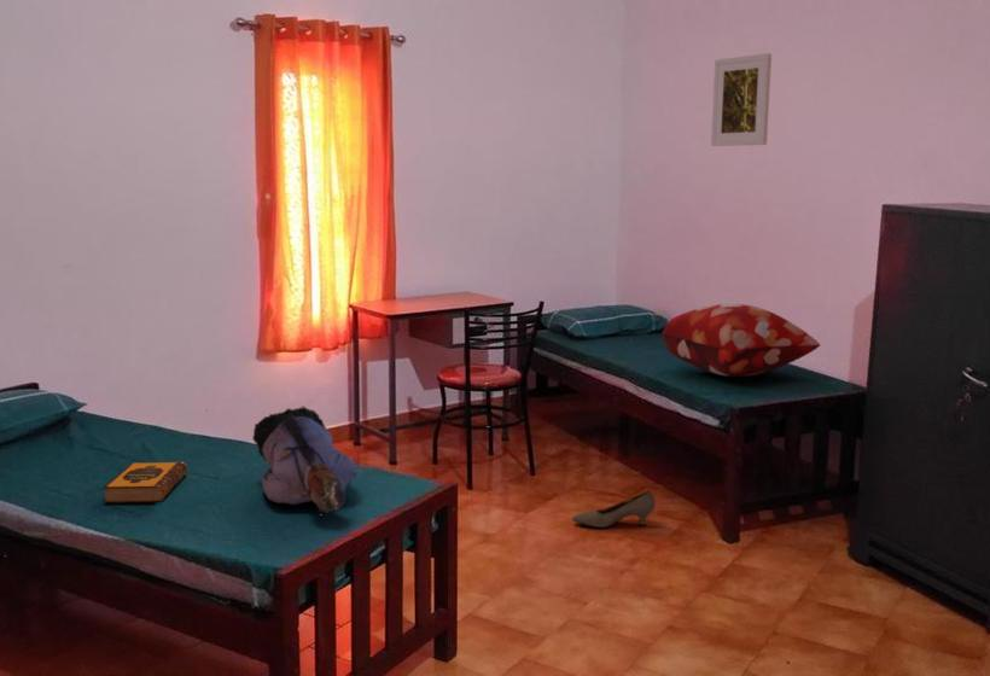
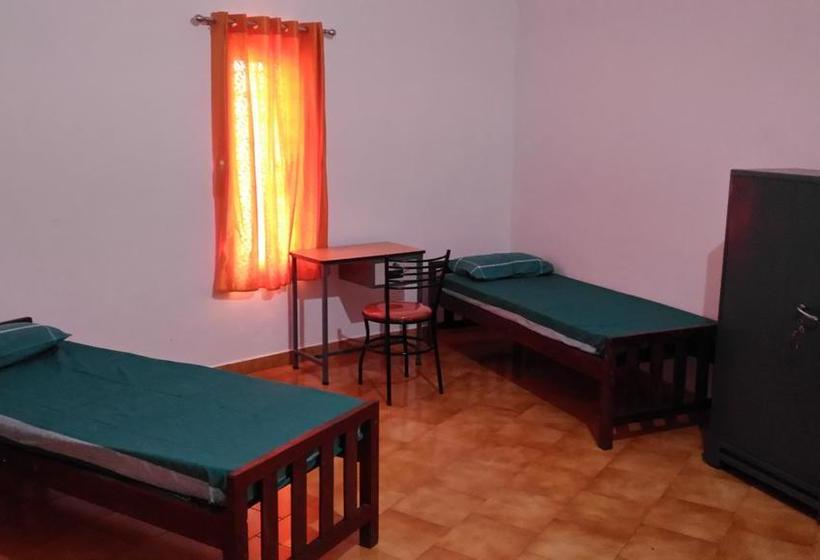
- decorative pillow [662,303,822,378]
- shoe [571,489,657,529]
- hardback book [103,460,188,505]
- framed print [710,52,773,147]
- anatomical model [251,404,357,513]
